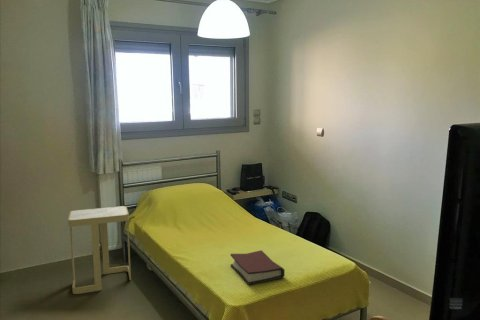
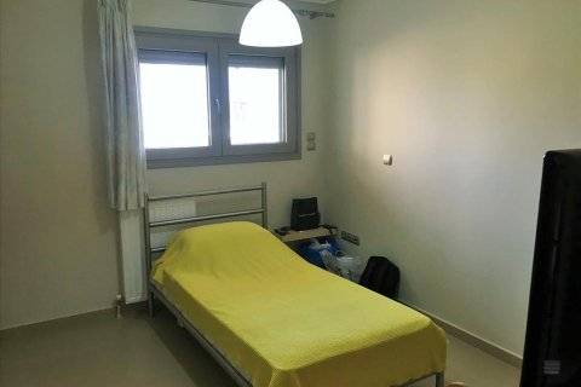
- side table [67,205,132,295]
- hardback book [230,249,286,286]
